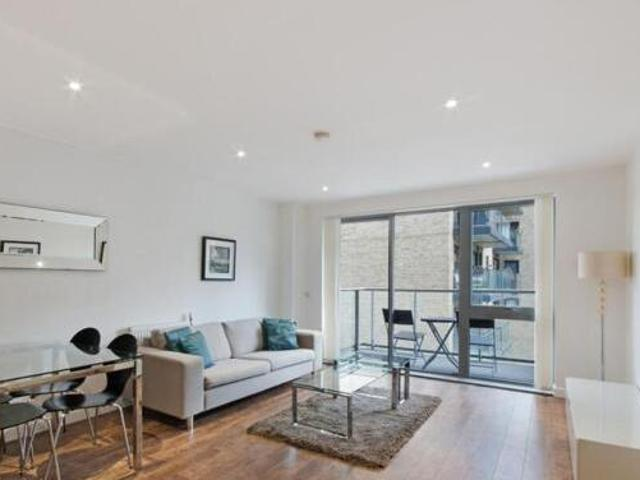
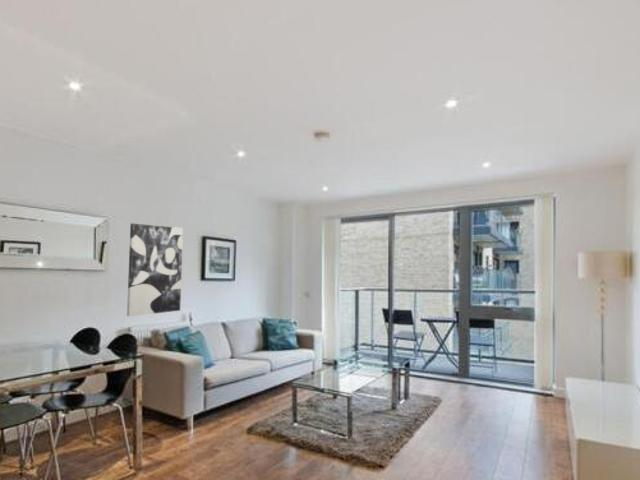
+ wall art [126,222,184,317]
